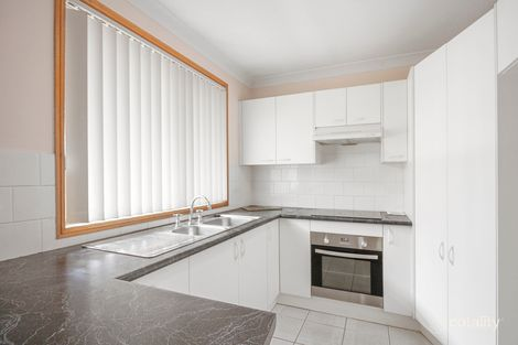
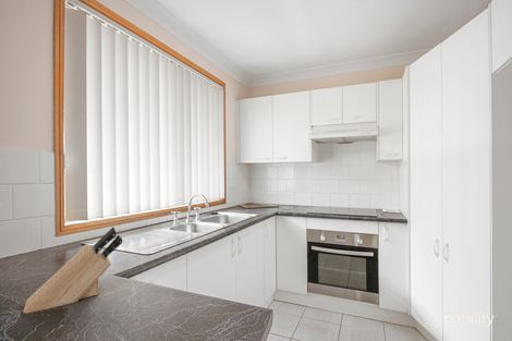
+ knife block [22,226,123,315]
